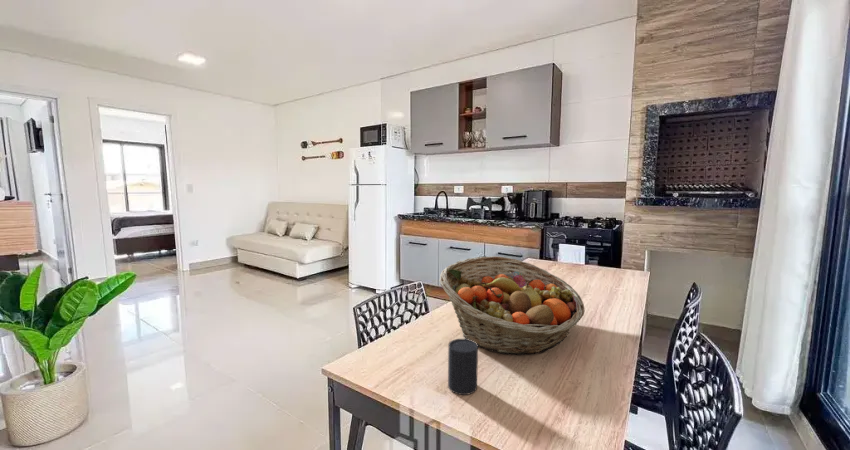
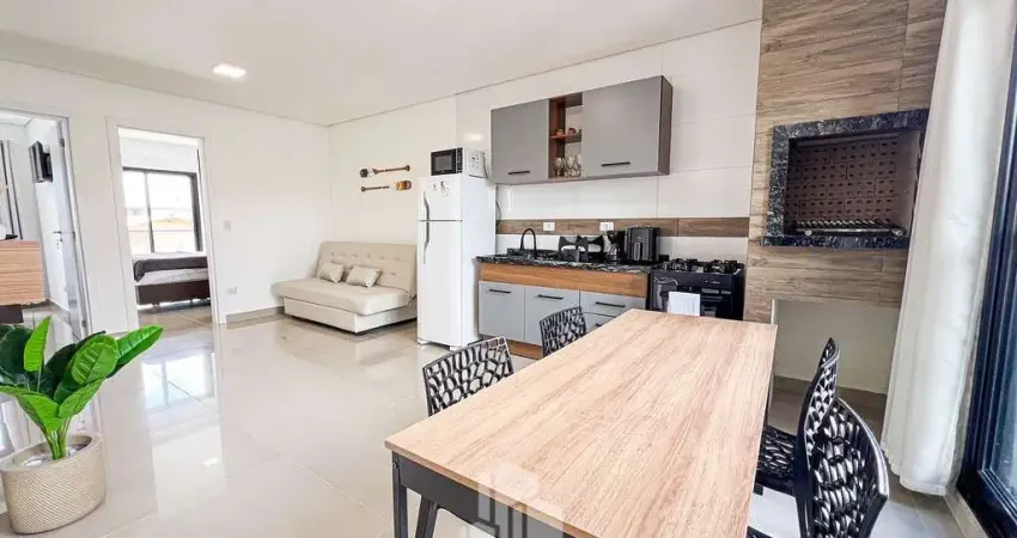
- cup [447,338,479,396]
- fruit basket [439,255,586,356]
